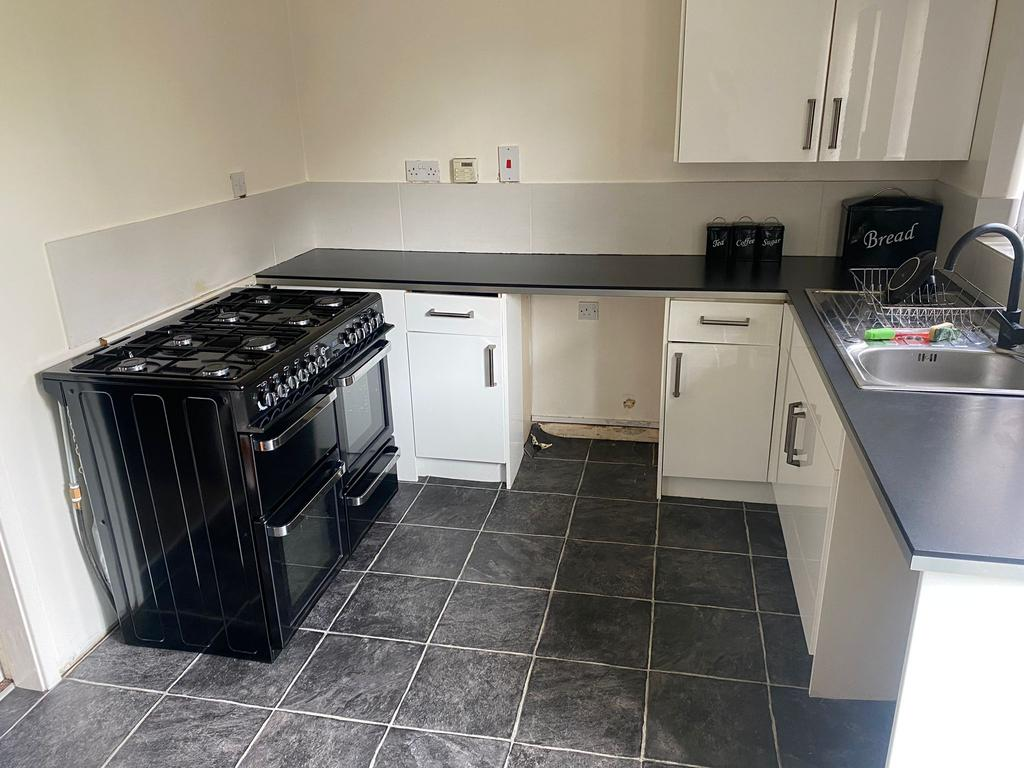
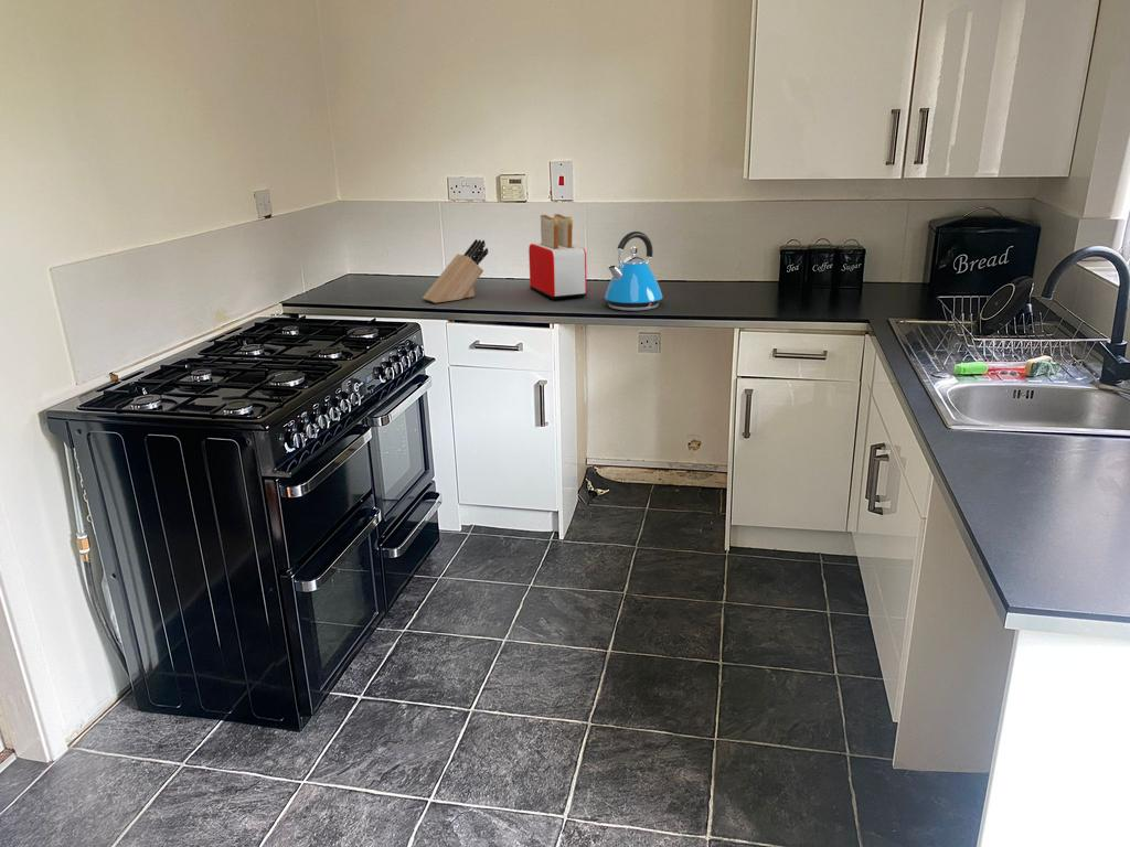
+ kettle [604,230,663,312]
+ knife block [422,238,489,304]
+ toaster [527,213,588,301]
